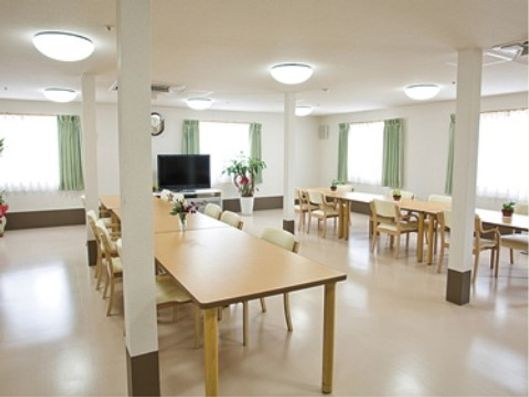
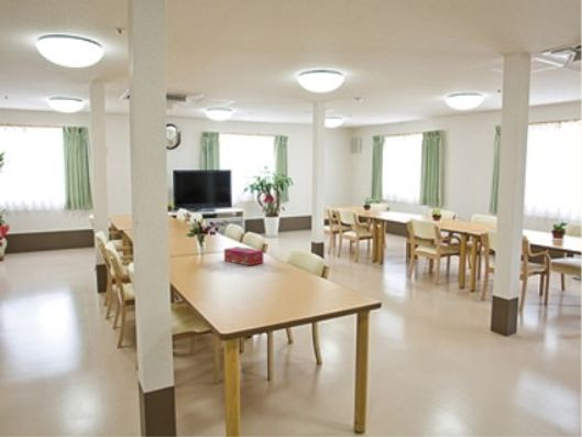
+ tissue box [223,245,264,266]
